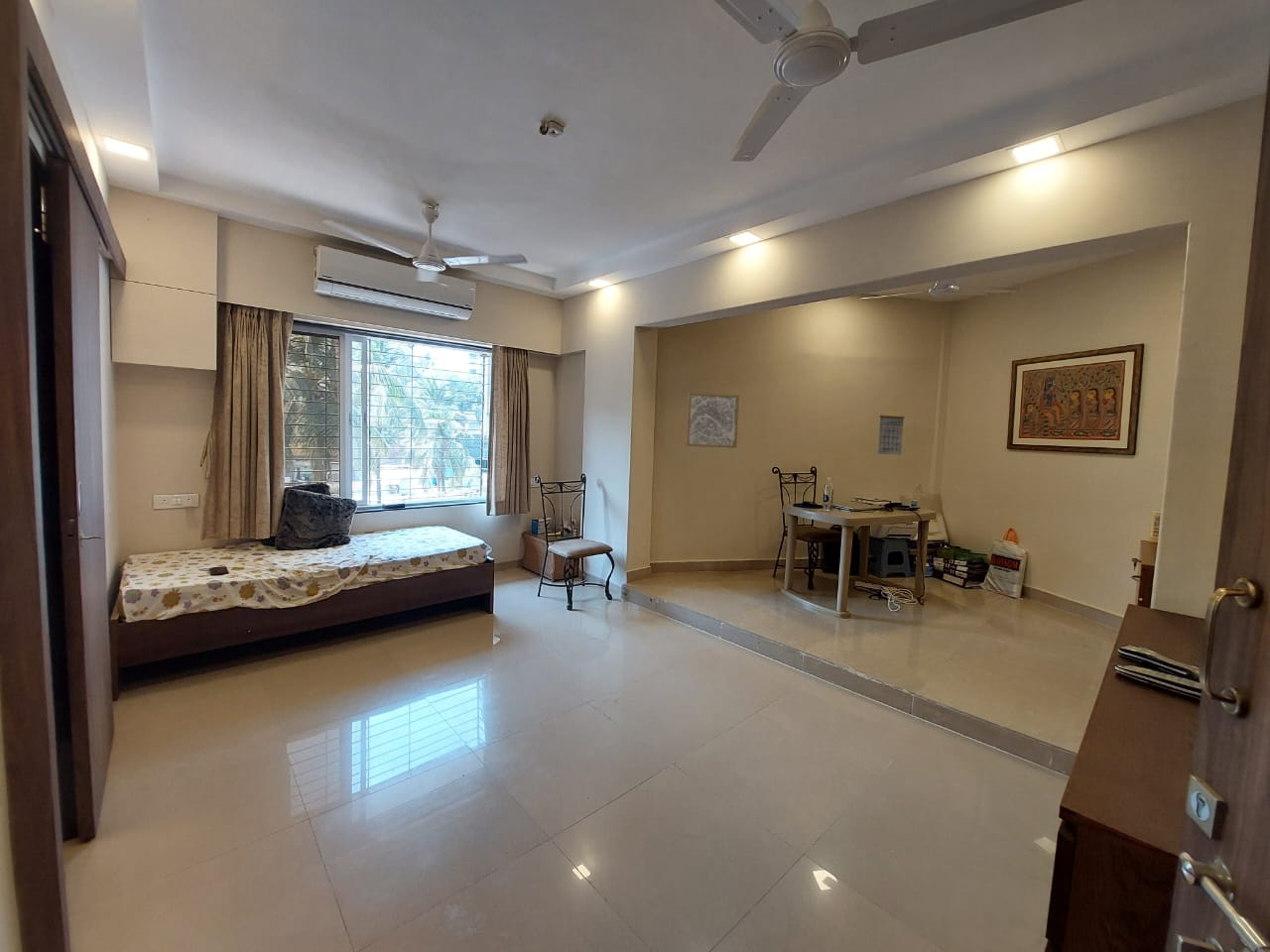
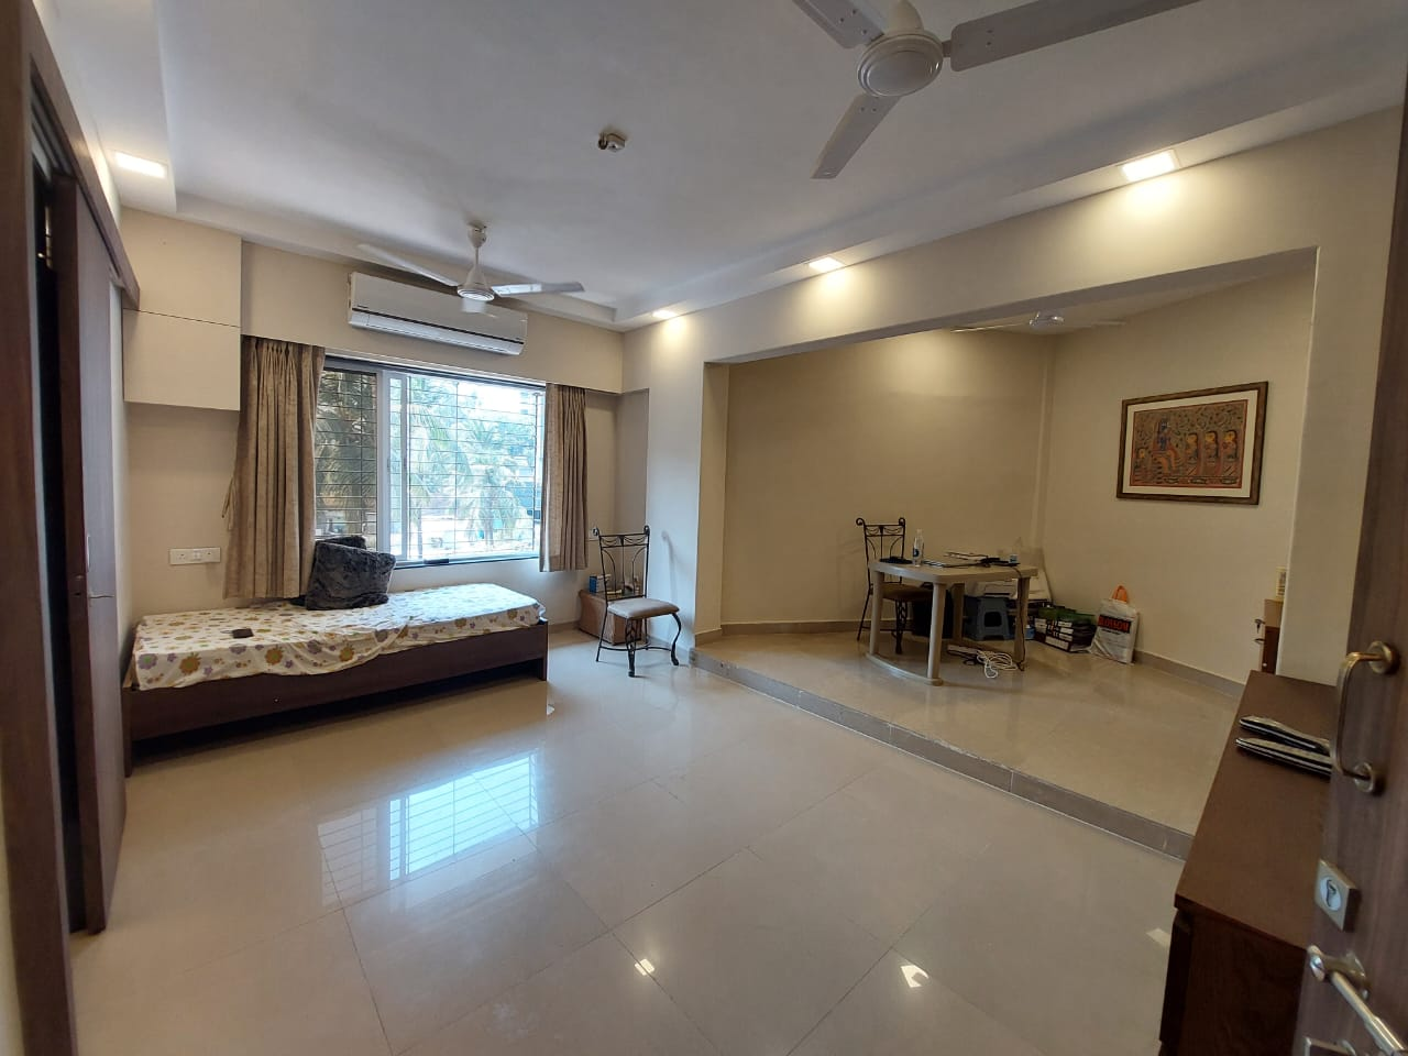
- calendar [877,407,905,456]
- wall art [685,392,740,449]
